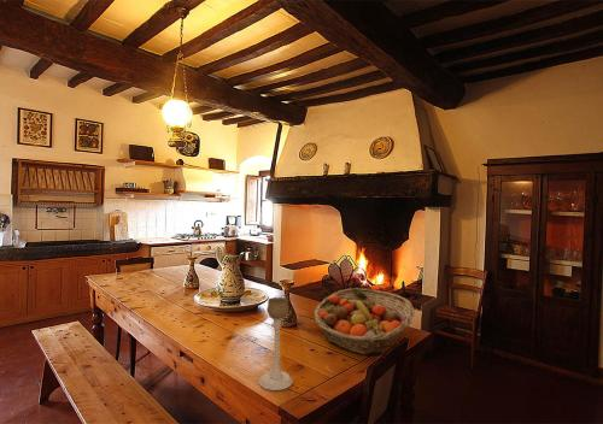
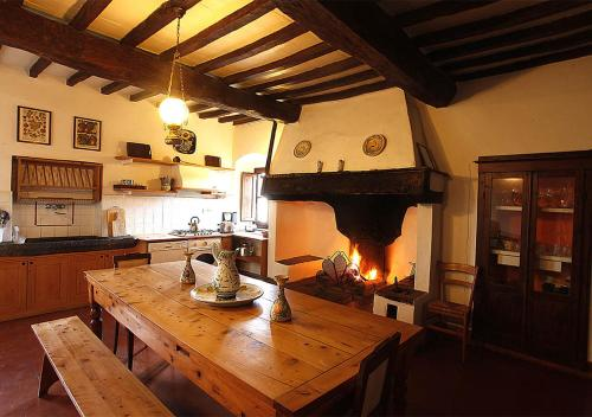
- candle holder [258,296,293,391]
- fruit basket [312,287,415,355]
